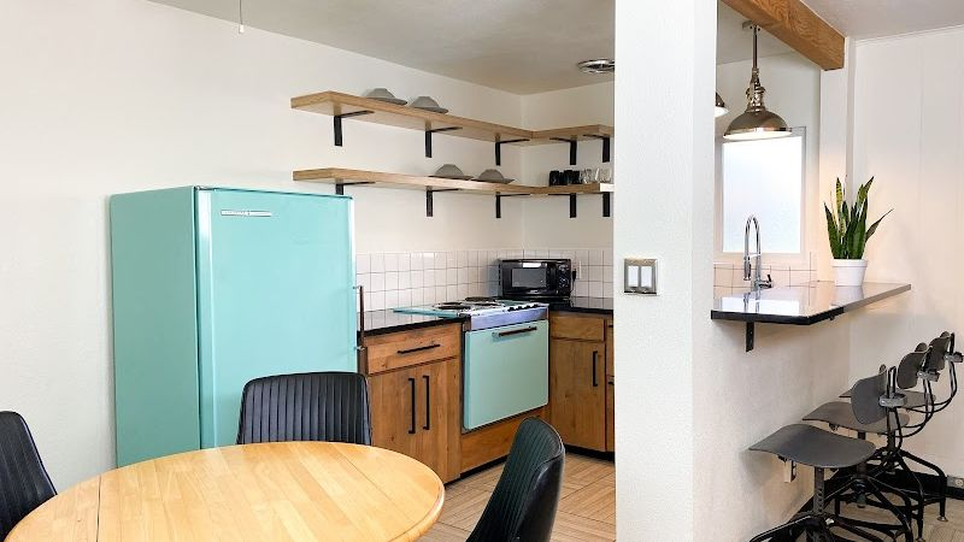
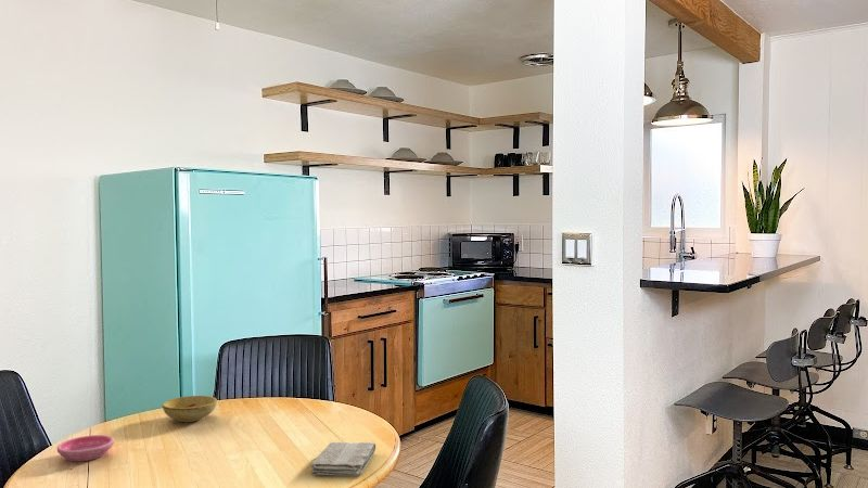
+ washcloth [310,441,376,477]
+ saucer [56,434,115,462]
+ bowl [162,395,218,423]
